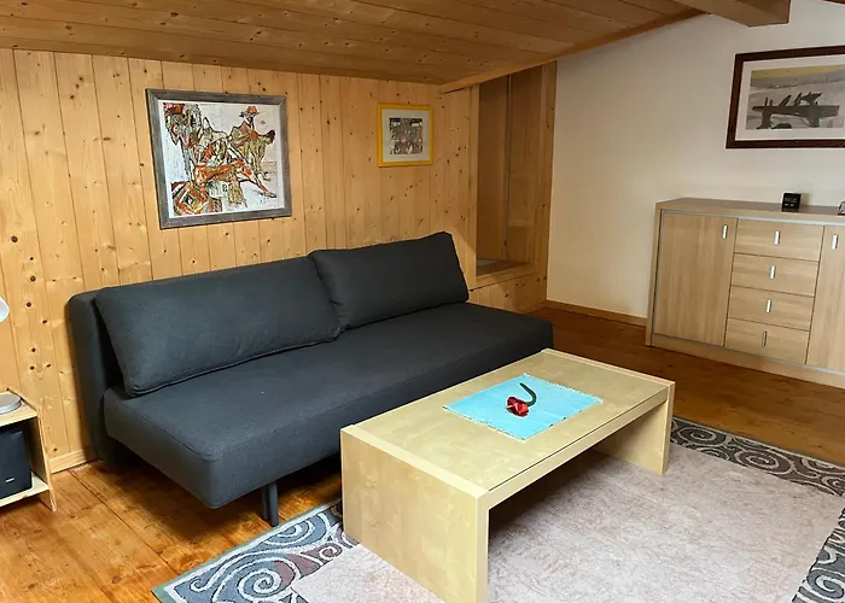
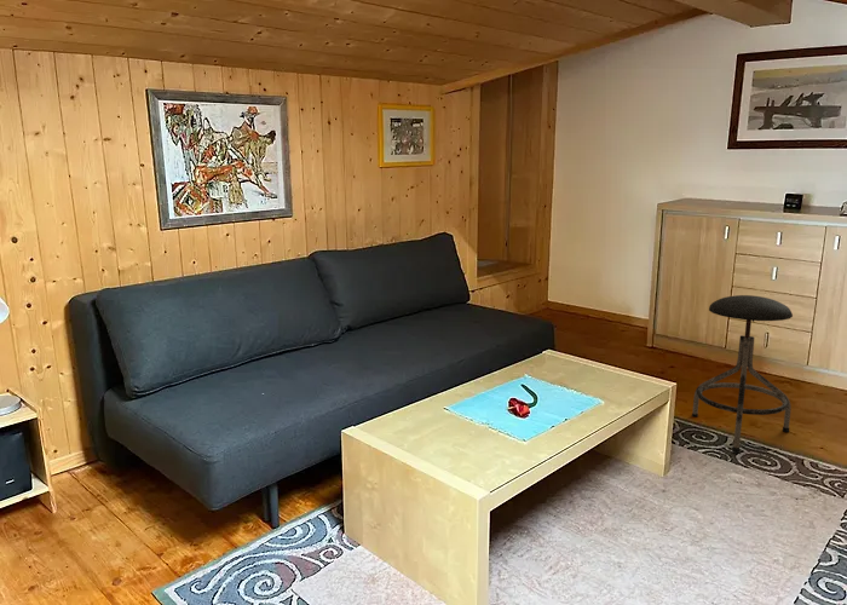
+ stool [691,294,794,454]
